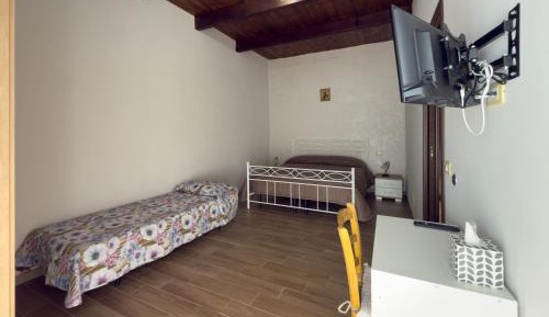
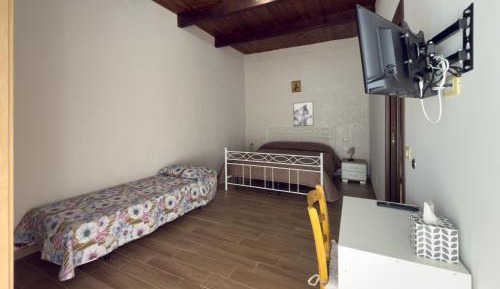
+ wall art [293,101,314,128]
